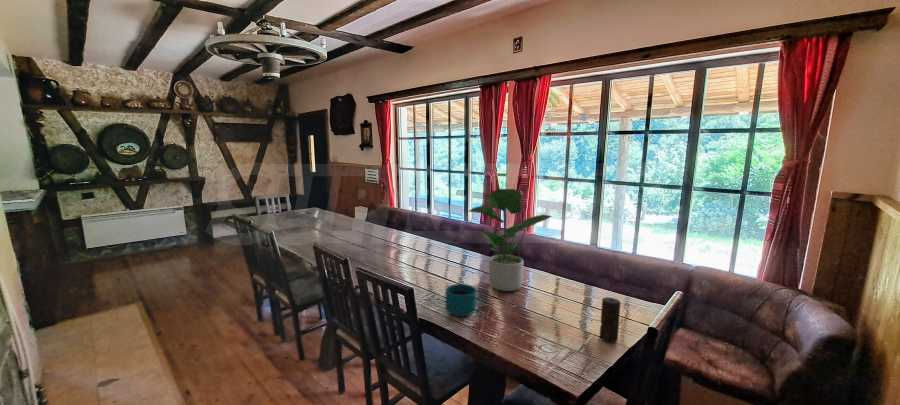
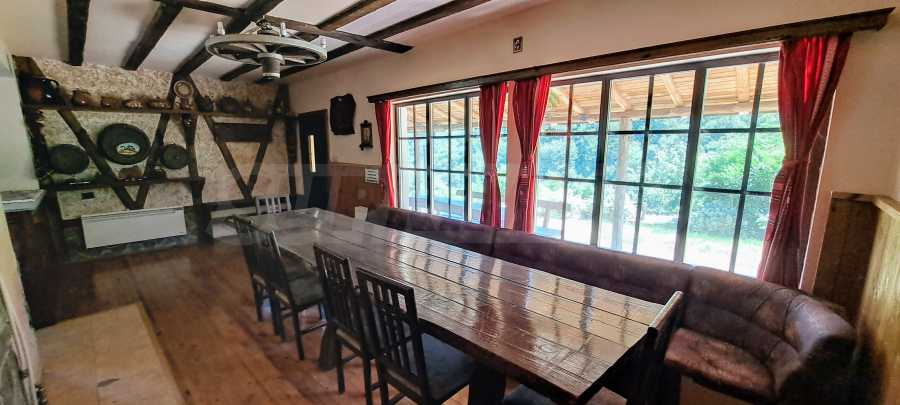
- candle [599,296,621,344]
- potted plant [467,188,553,292]
- cup [444,283,483,317]
